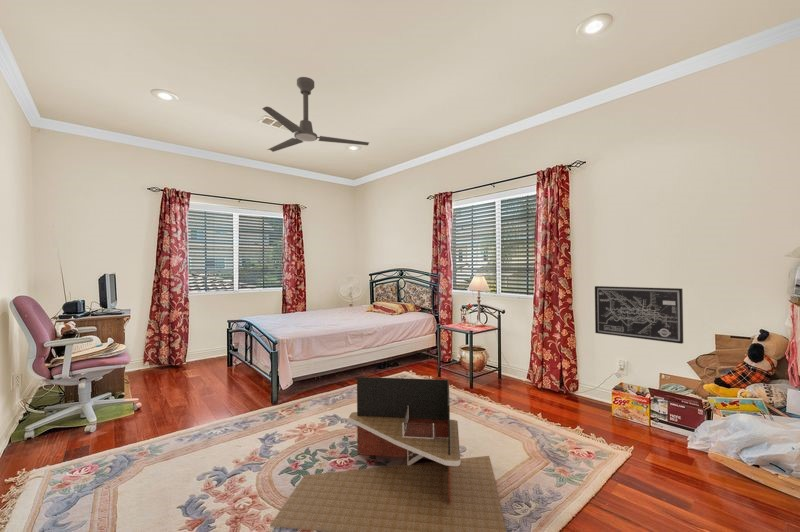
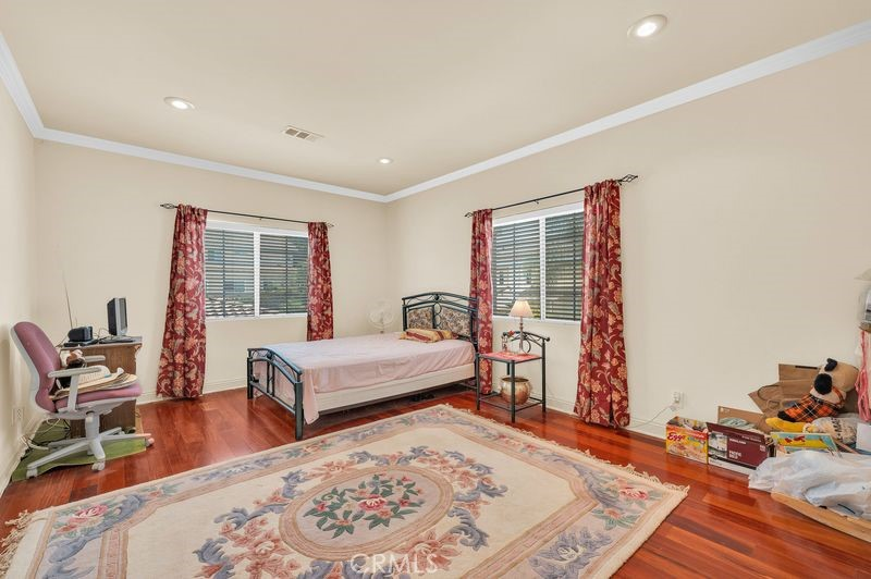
- ceiling fan [261,76,370,153]
- reception desk [269,376,507,532]
- wall art [594,285,684,345]
